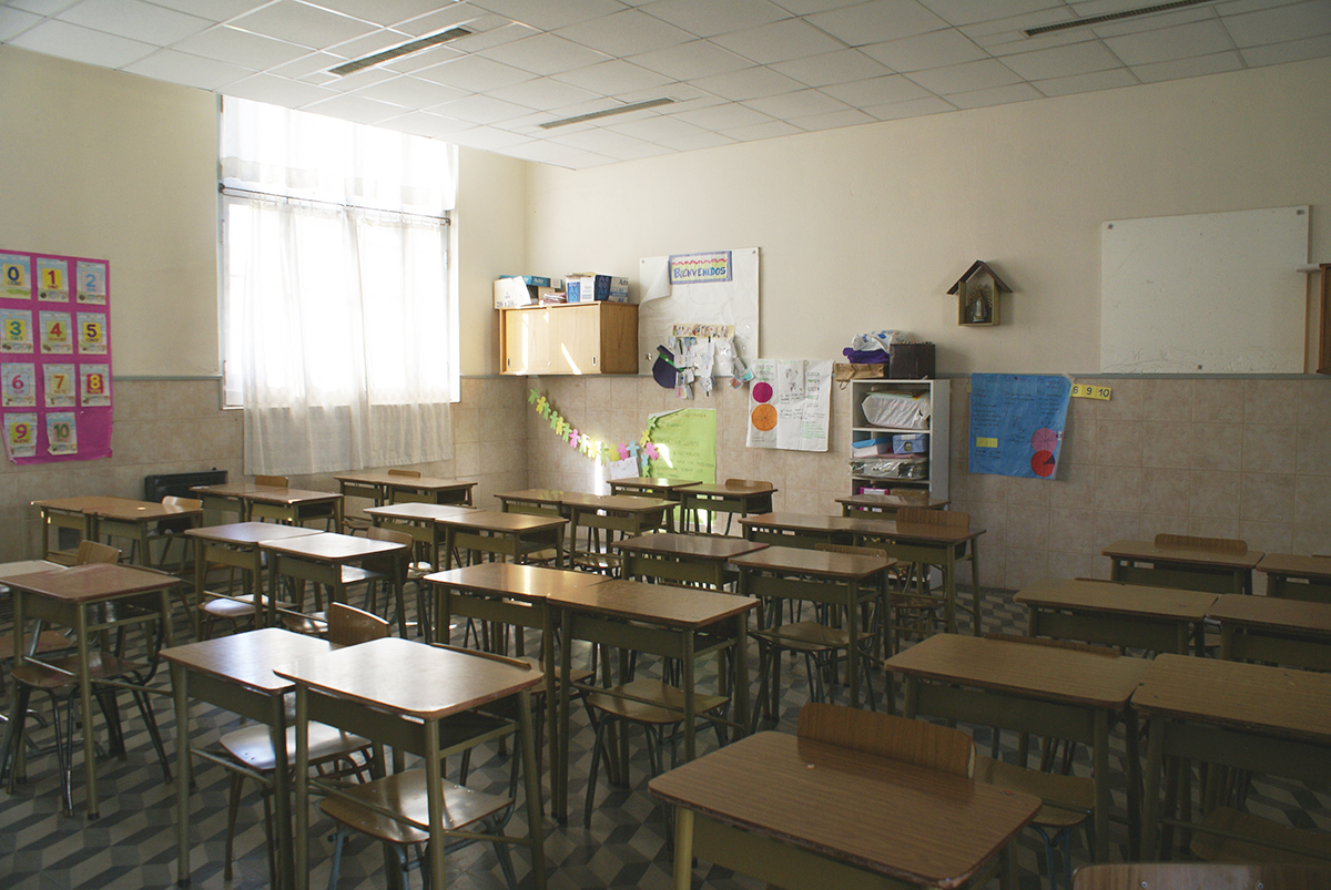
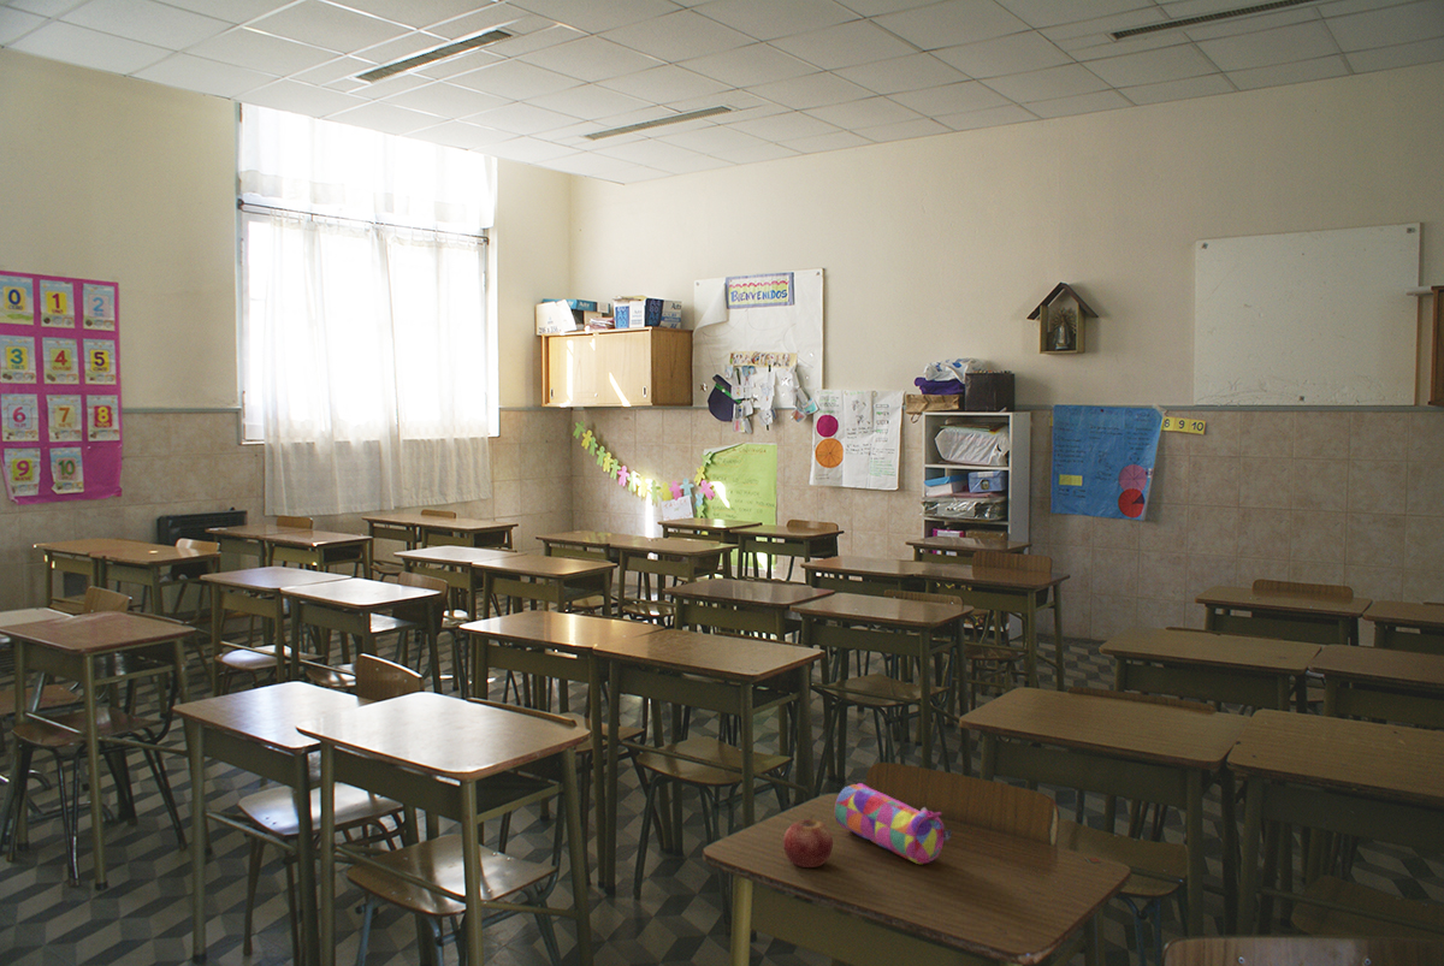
+ apple [782,813,834,869]
+ pencil case [834,782,953,865]
